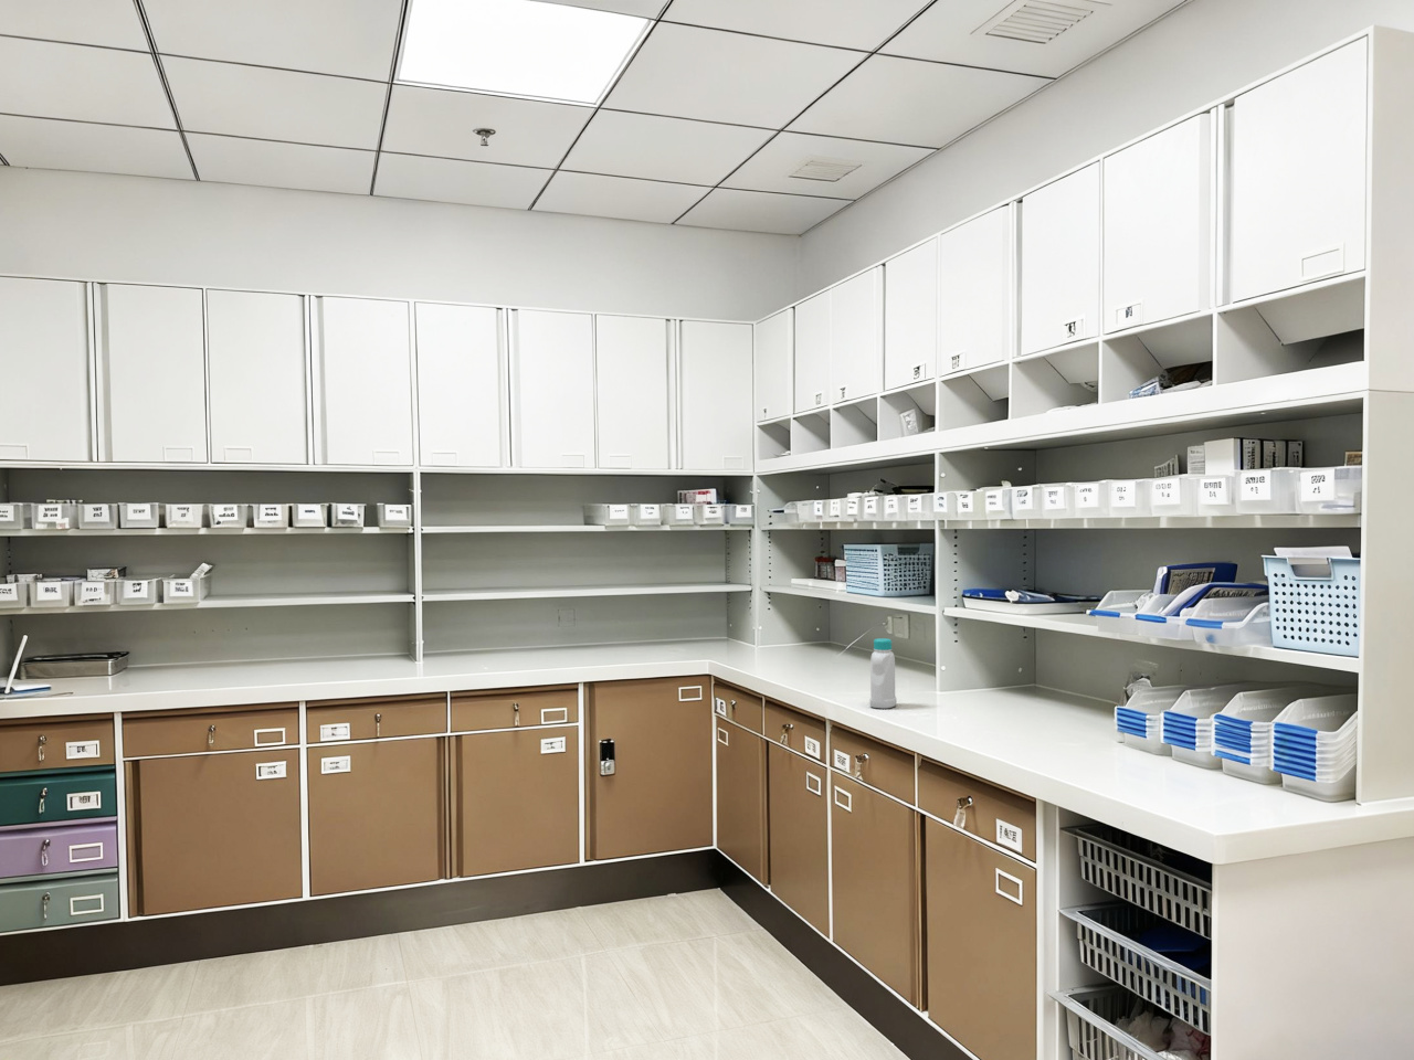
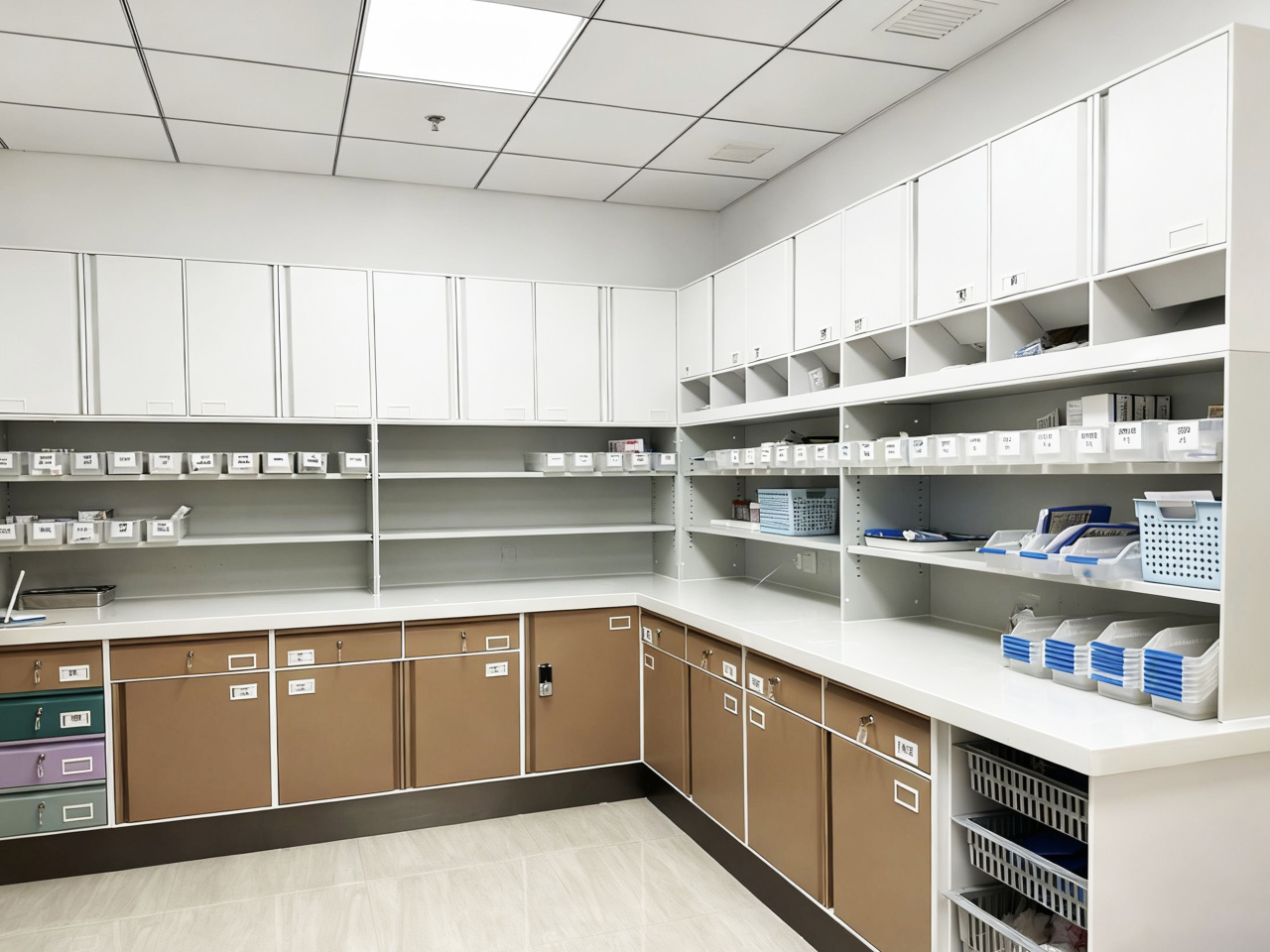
- bottle [868,637,897,710]
